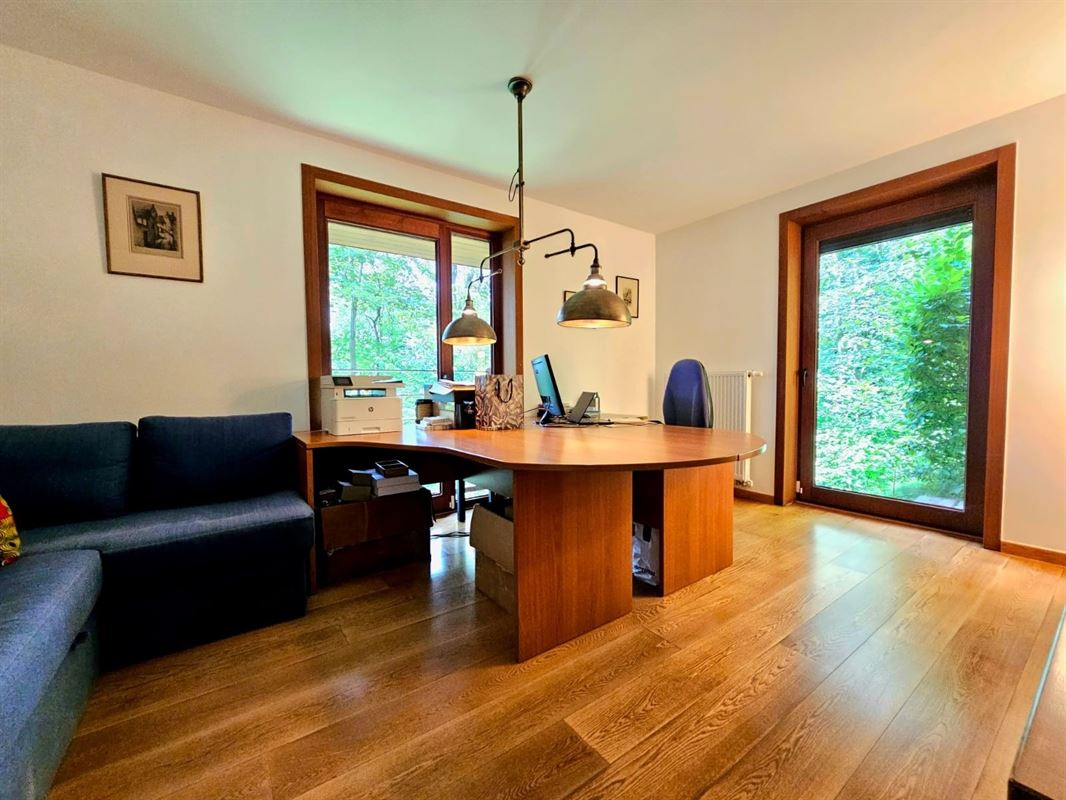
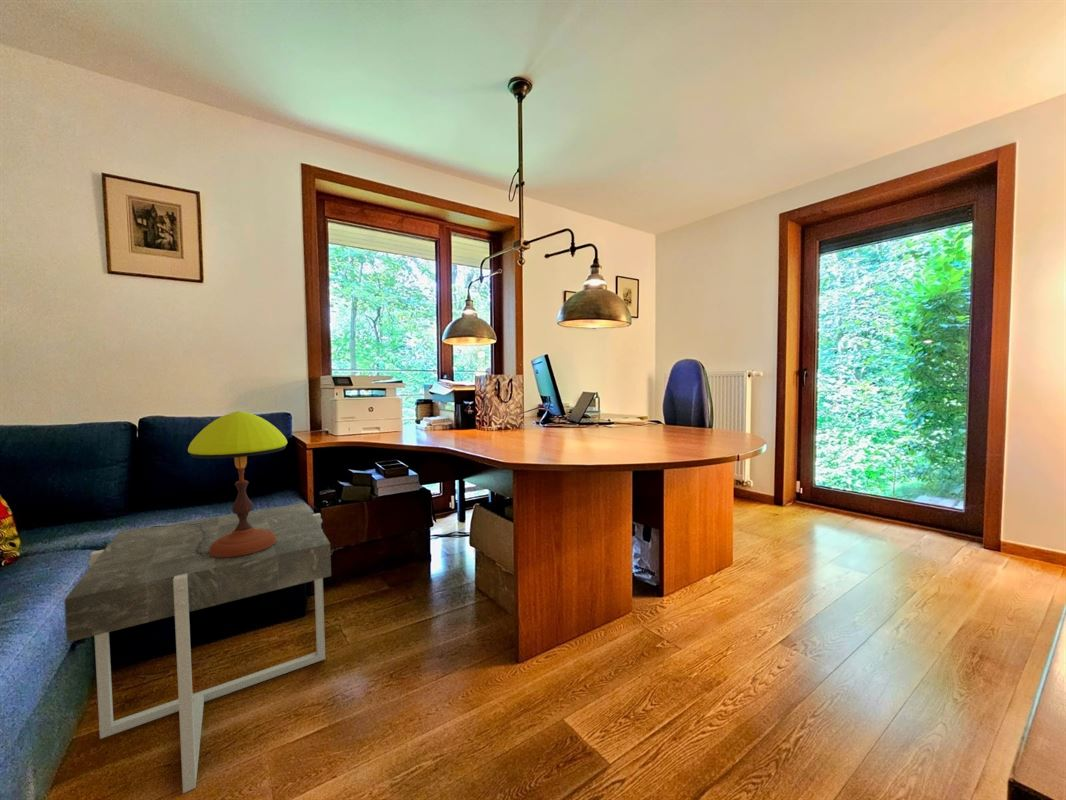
+ side table [64,502,332,794]
+ table lamp [151,410,288,557]
